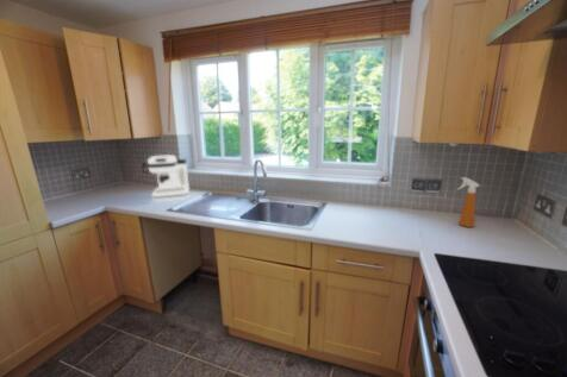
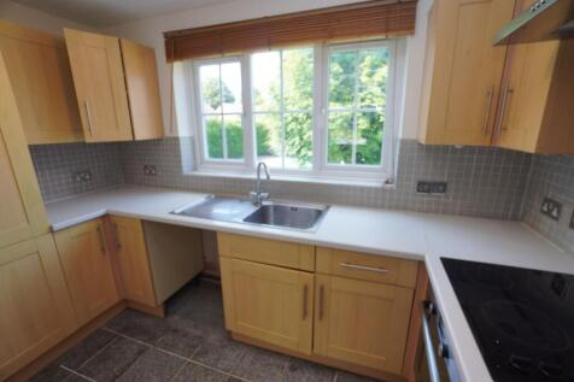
- spray bottle [455,176,481,228]
- coffee maker [147,153,191,203]
